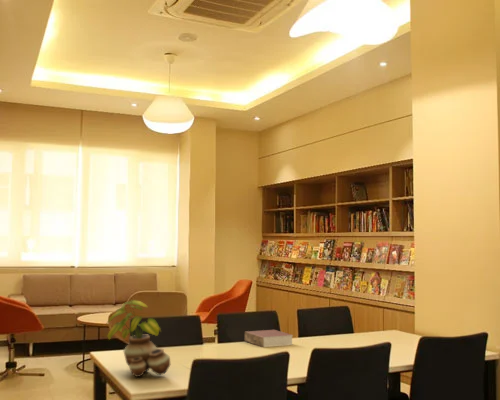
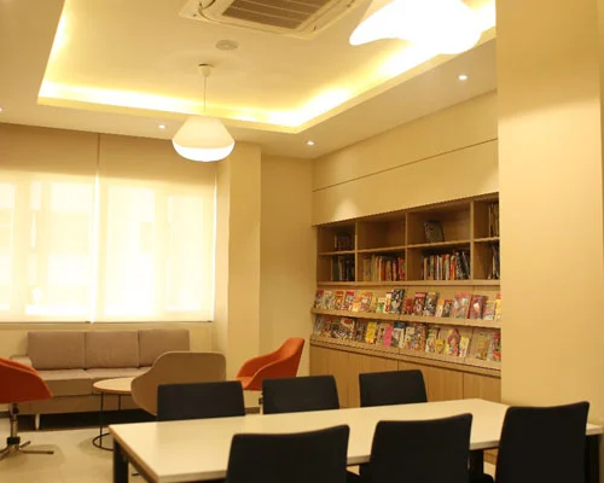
- potted plant [105,299,171,378]
- book [244,329,294,348]
